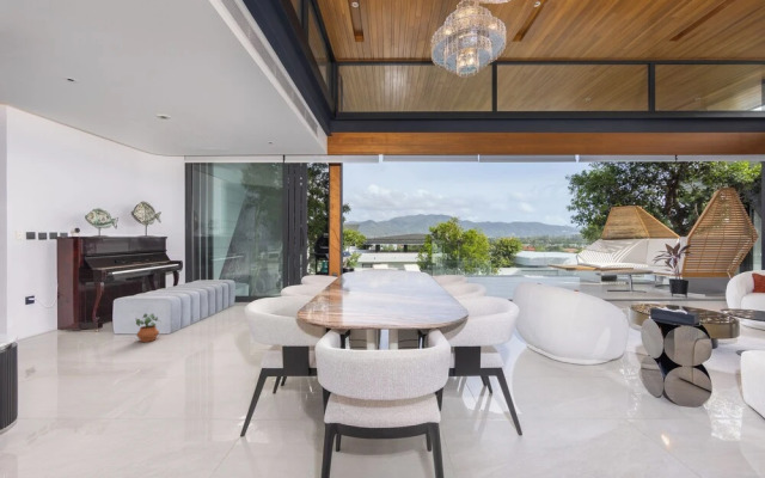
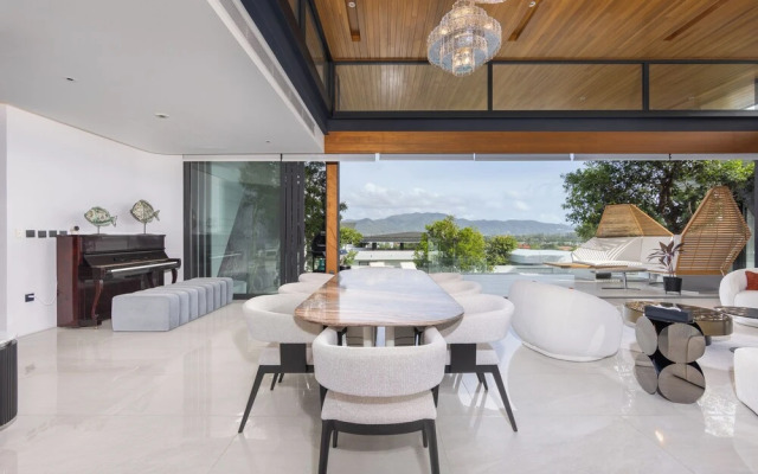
- potted plant [135,312,161,343]
